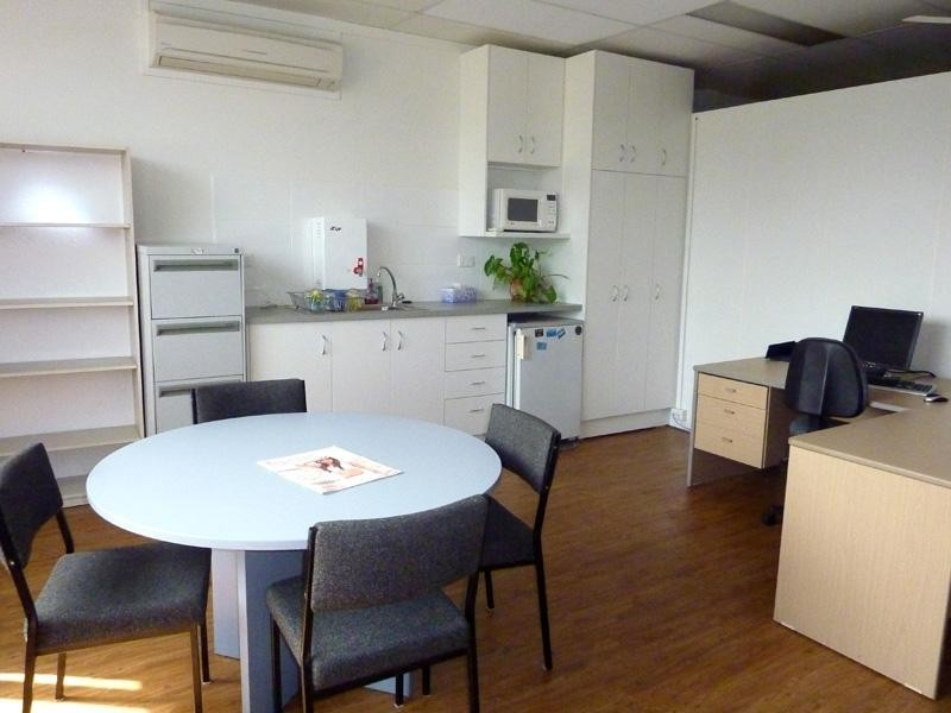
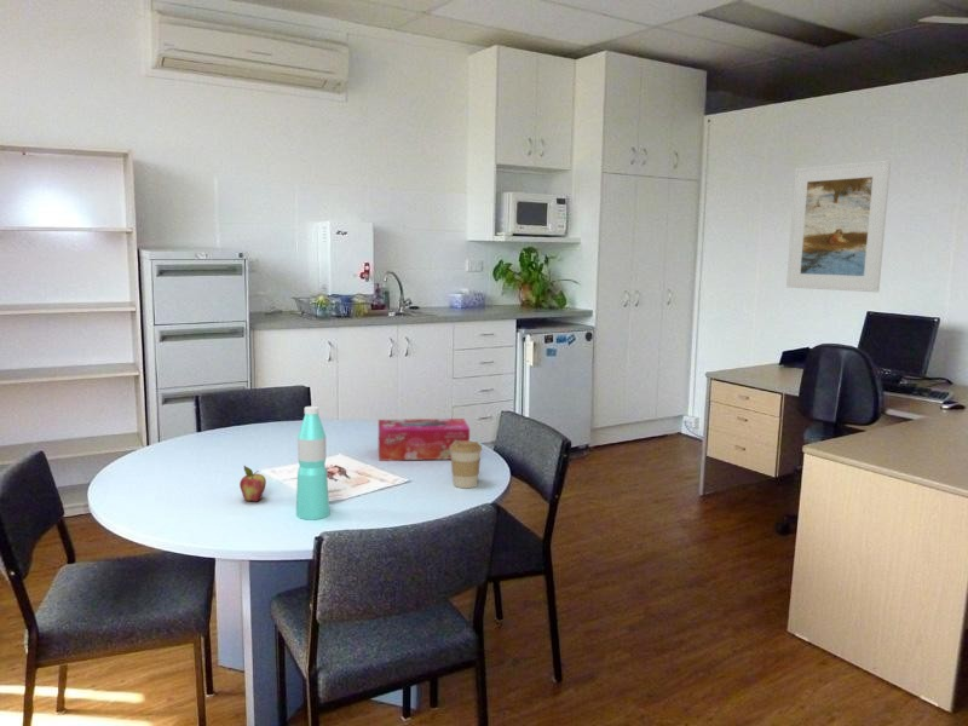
+ water bottle [295,405,330,522]
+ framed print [785,159,892,293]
+ coffee cup [450,440,483,489]
+ fruit [238,465,267,503]
+ tissue box [378,417,471,462]
